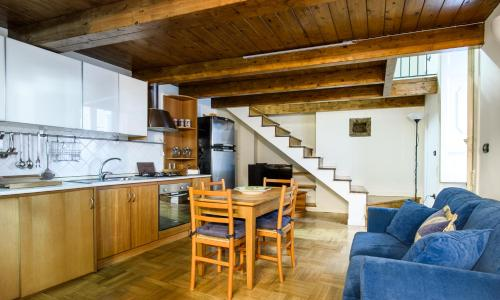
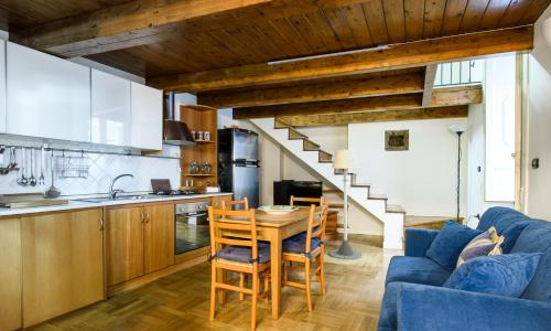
+ floor lamp [328,149,364,260]
